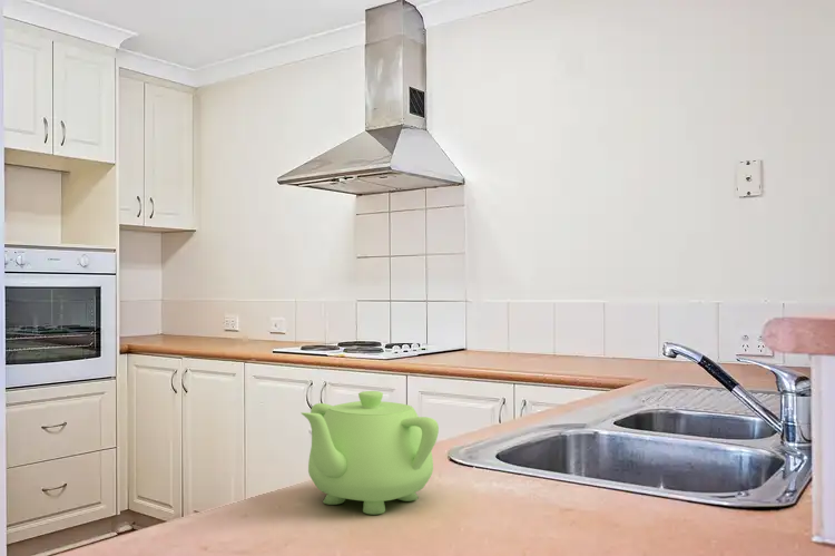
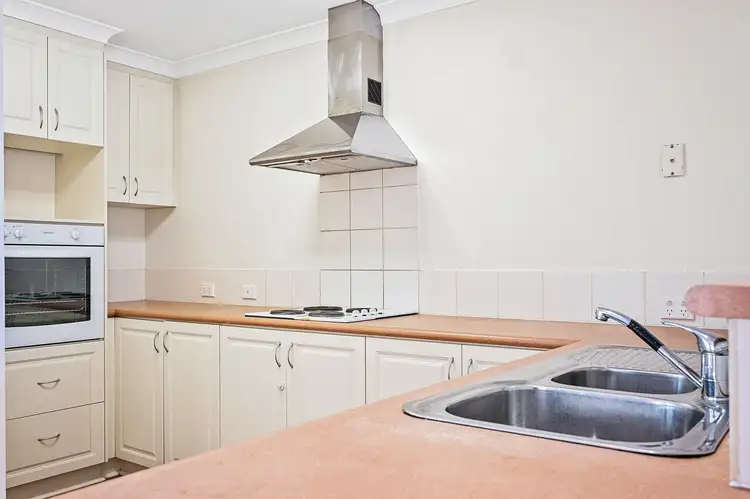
- teapot [299,390,440,516]
